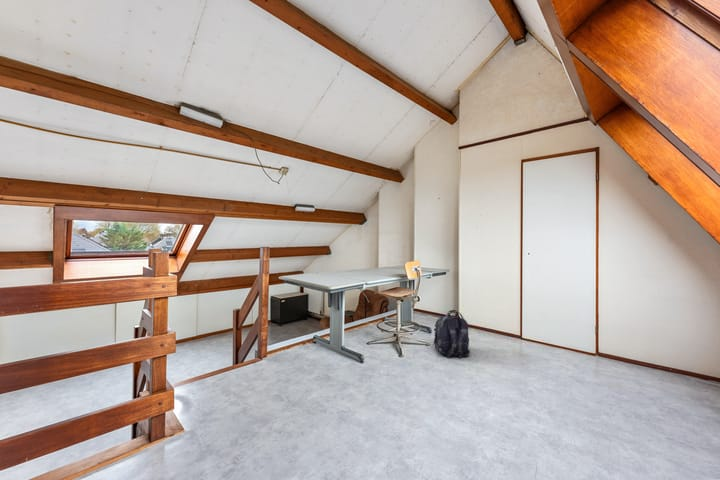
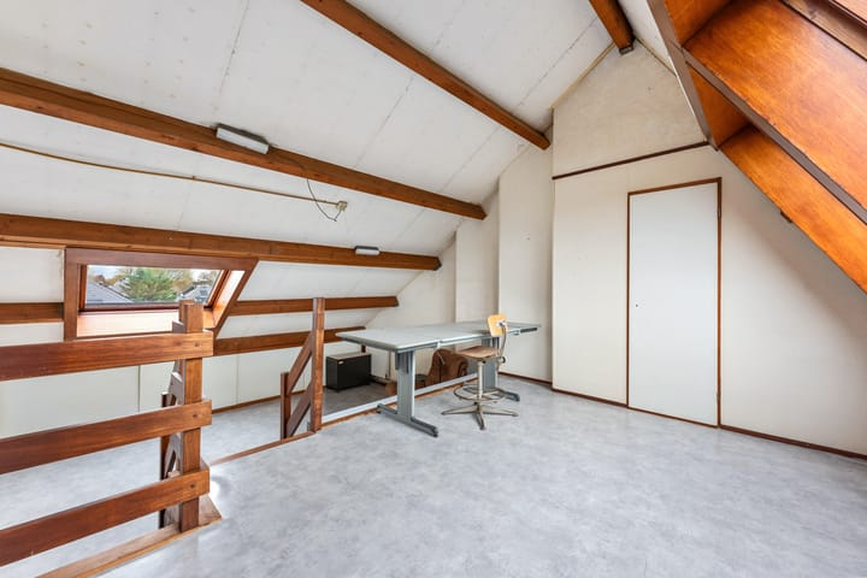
- backpack [432,309,471,359]
